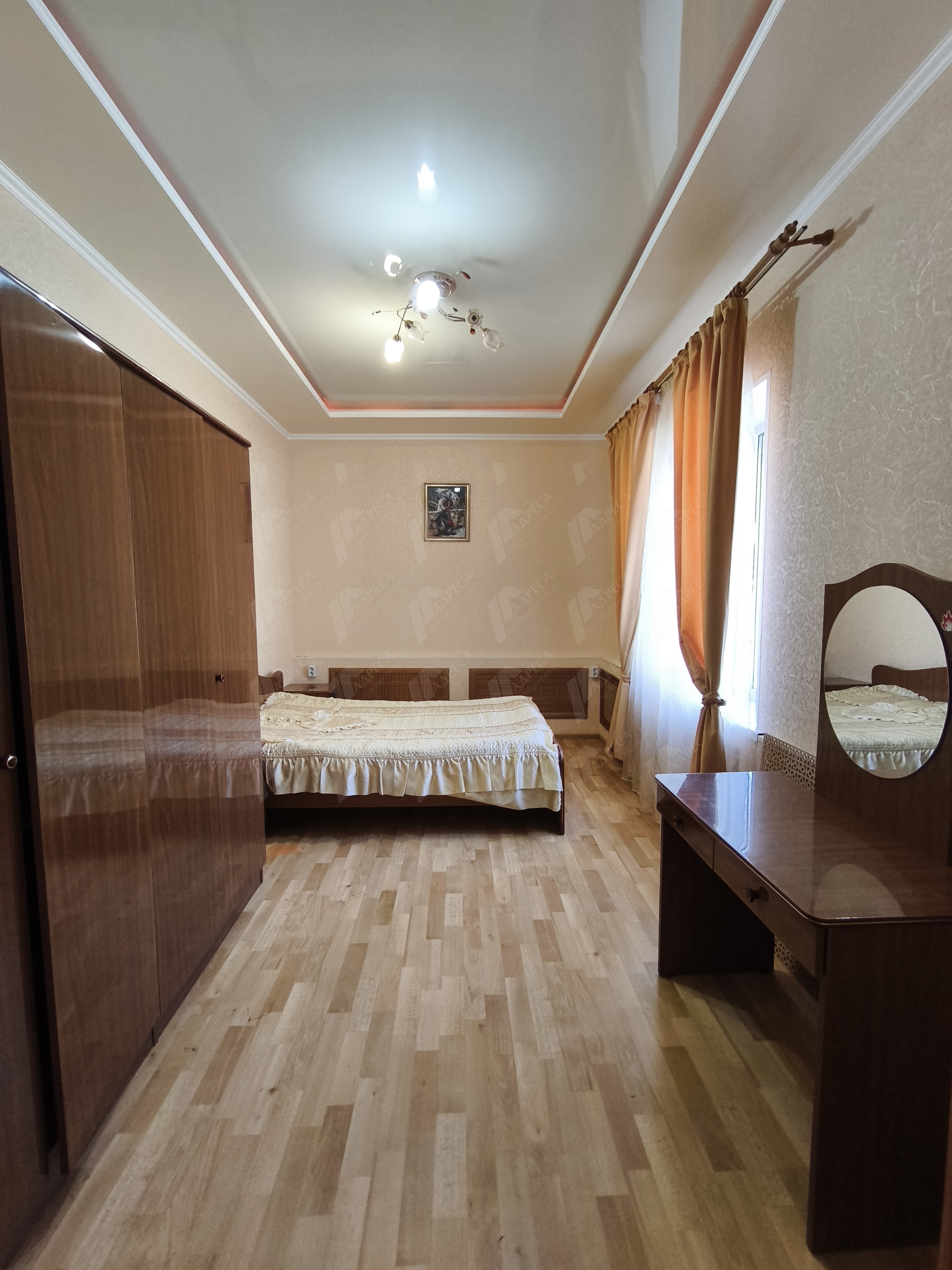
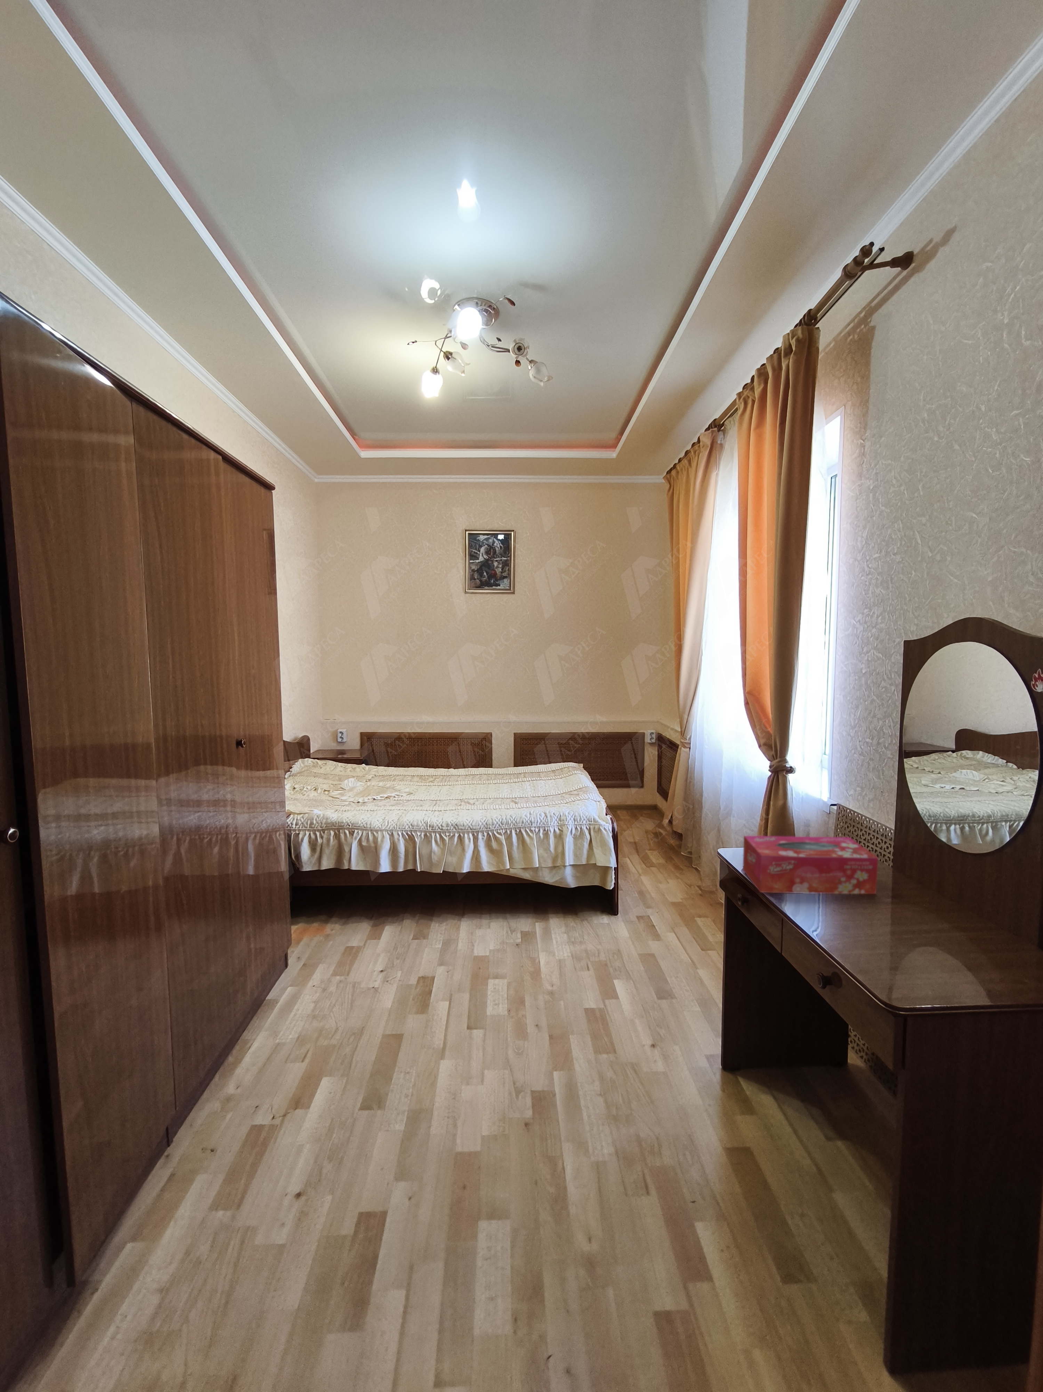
+ tissue box [743,835,879,894]
